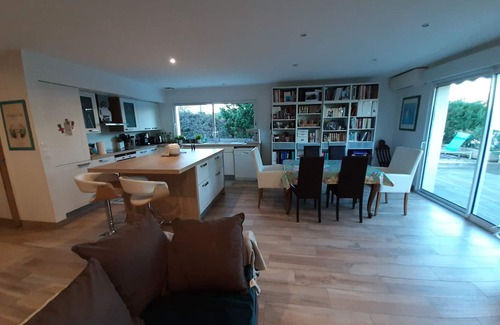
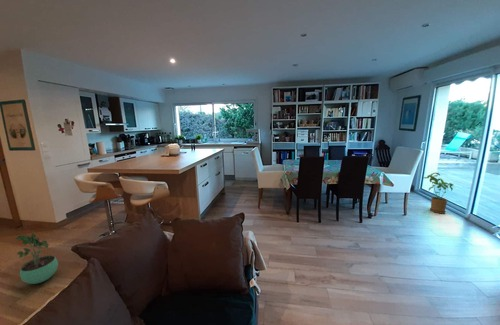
+ house plant [422,172,454,214]
+ potted plant [15,232,59,285]
